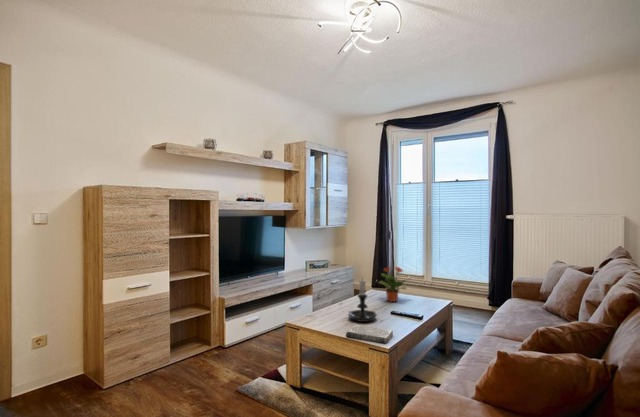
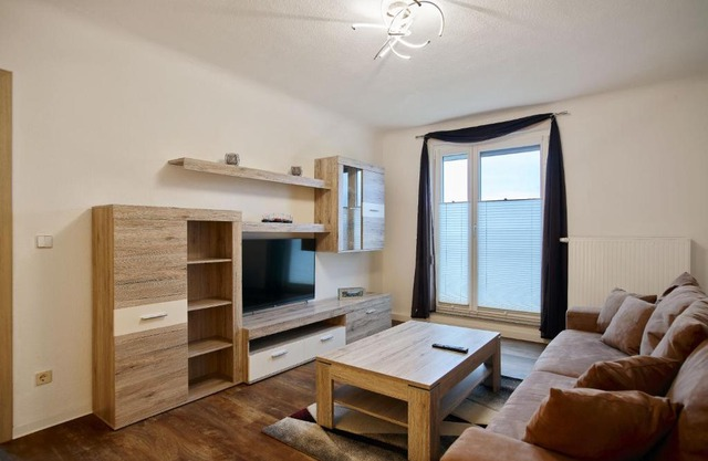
- potted plant [376,265,409,303]
- candle holder [347,276,378,323]
- book [345,324,394,345]
